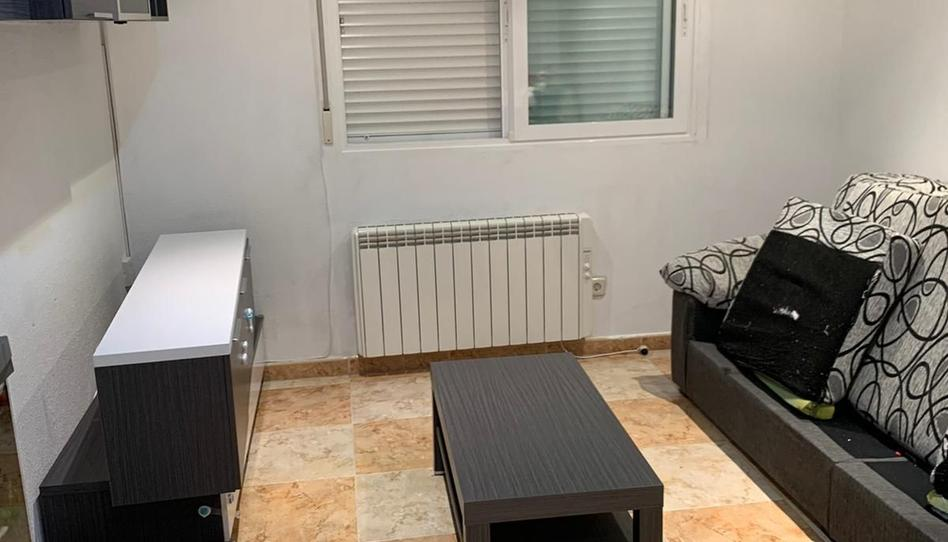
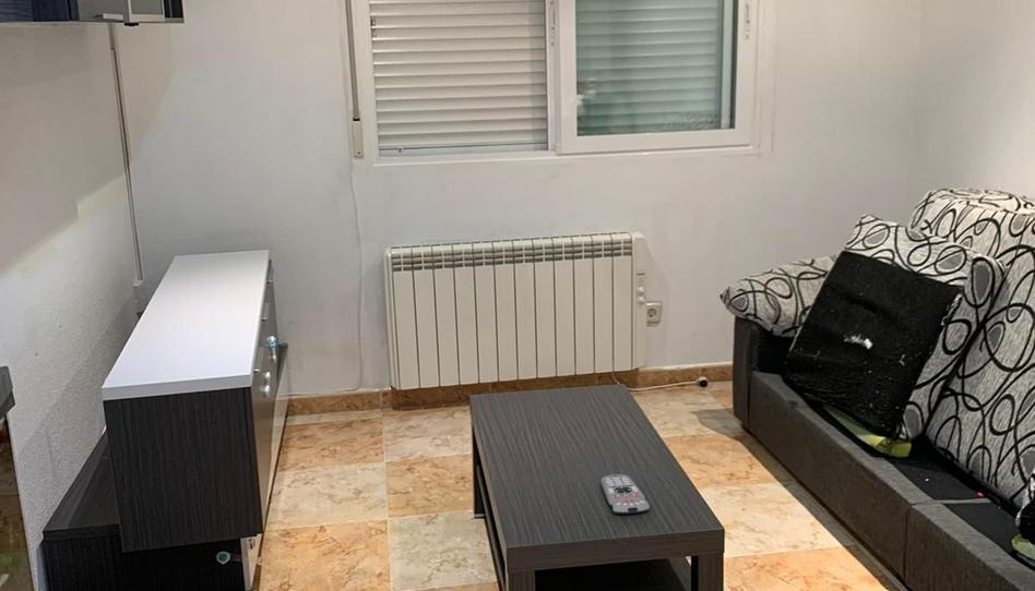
+ remote control [599,473,651,515]
